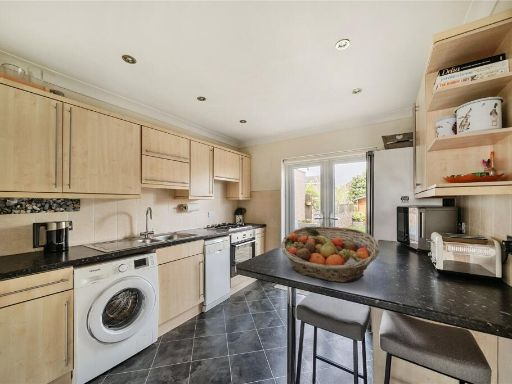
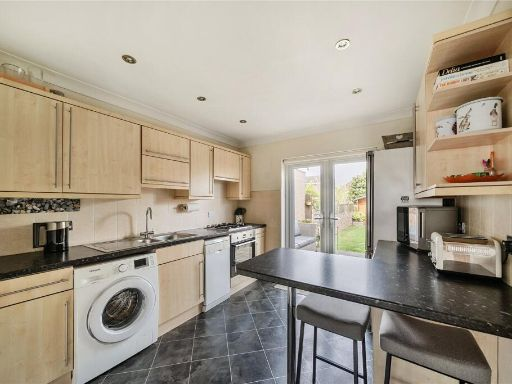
- fruit basket [280,225,381,283]
